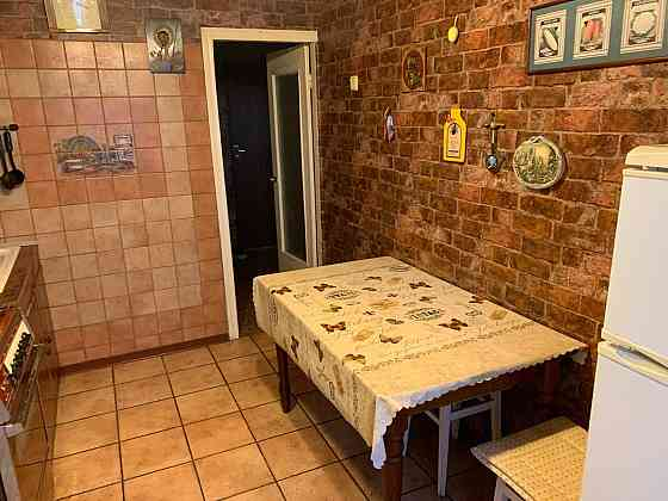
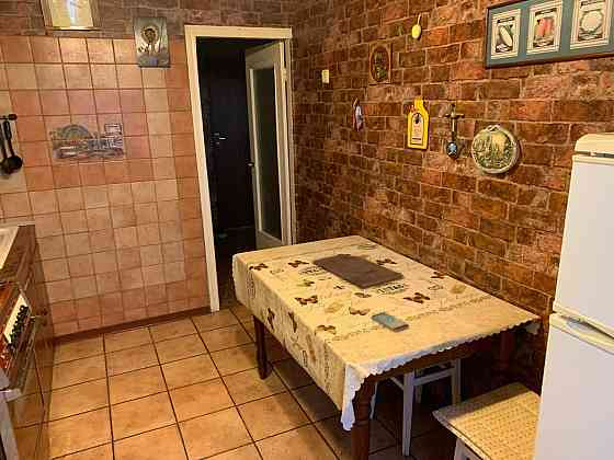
+ cutting board [311,254,405,289]
+ smartphone [371,311,410,332]
